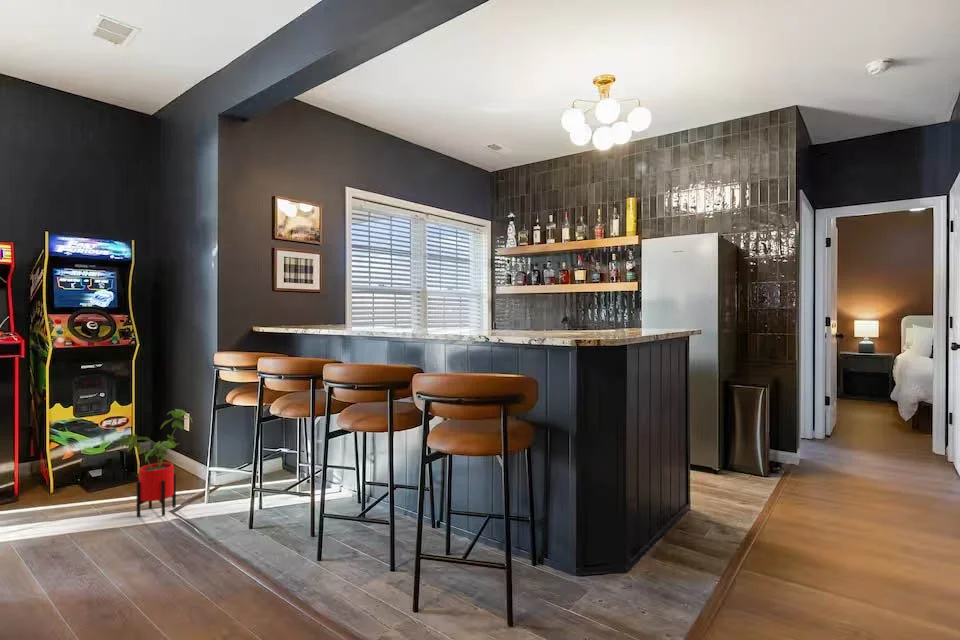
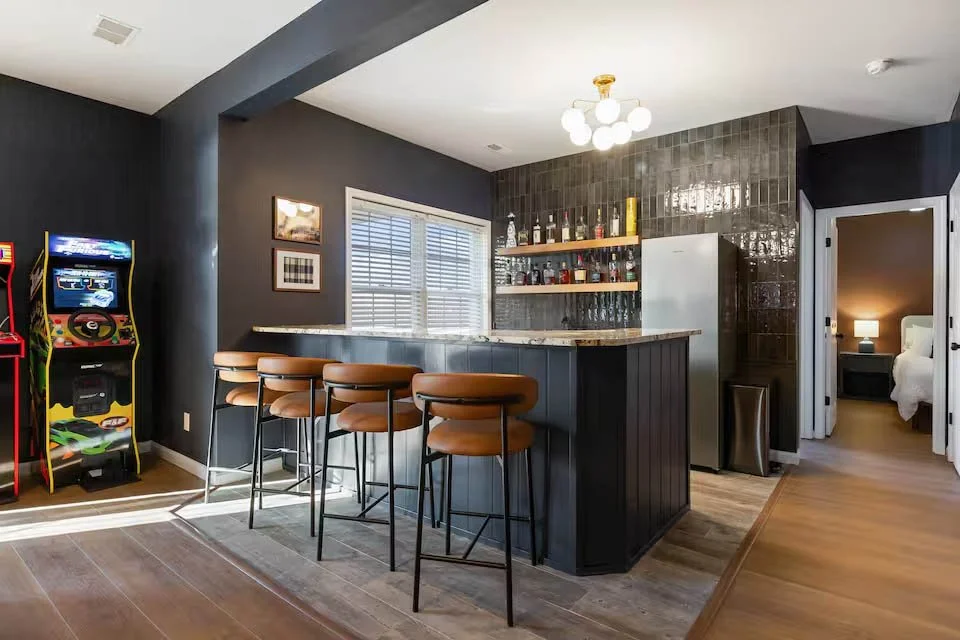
- house plant [119,408,193,518]
